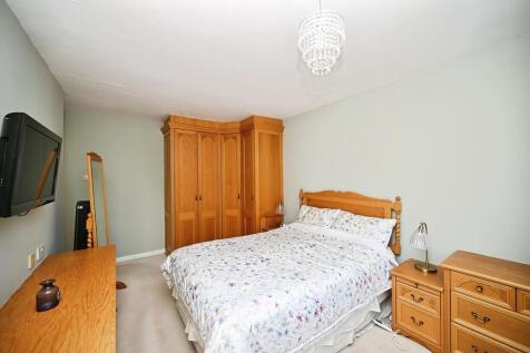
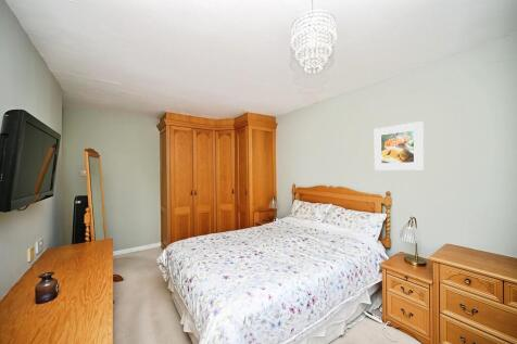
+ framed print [374,120,425,171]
